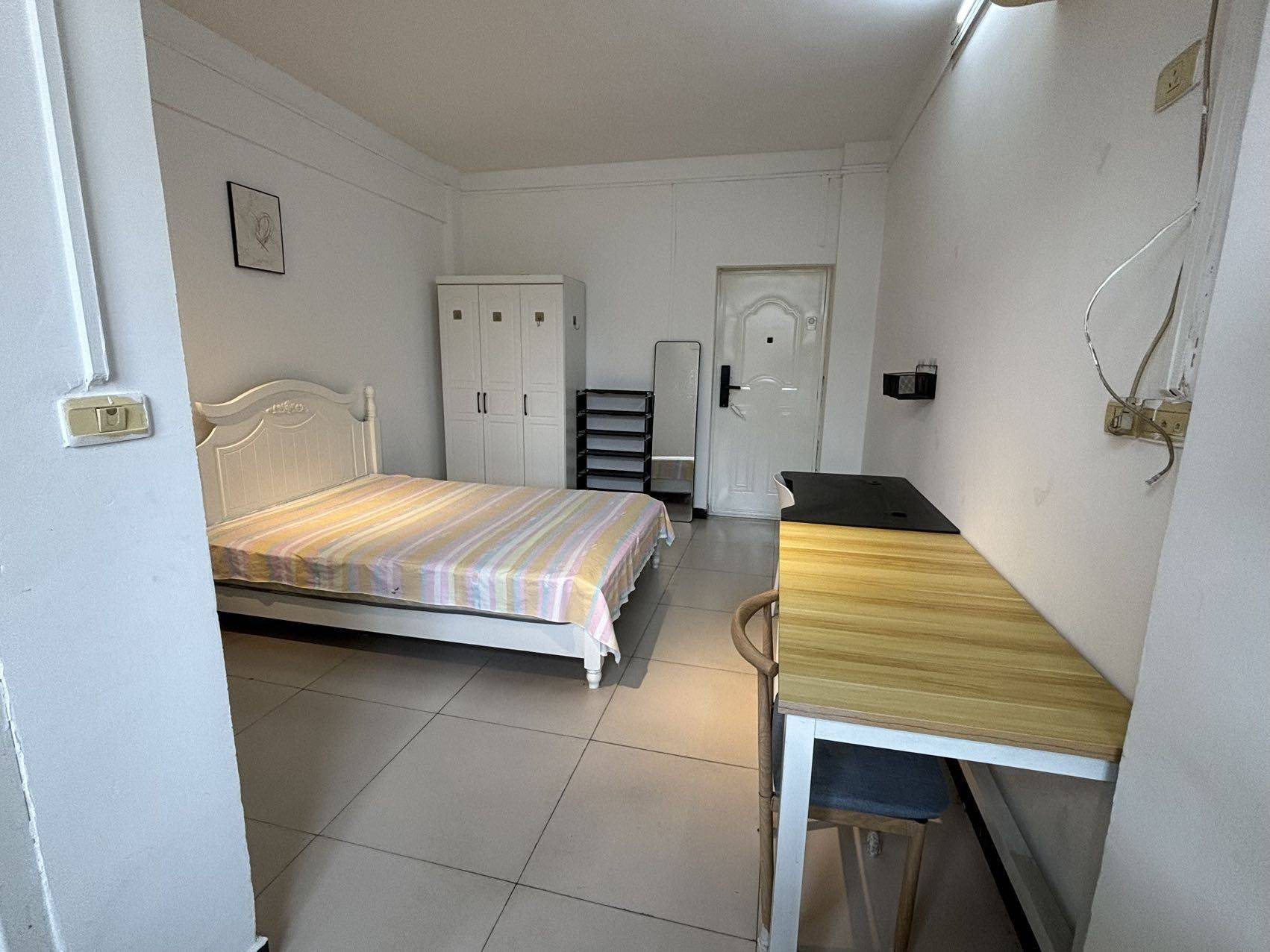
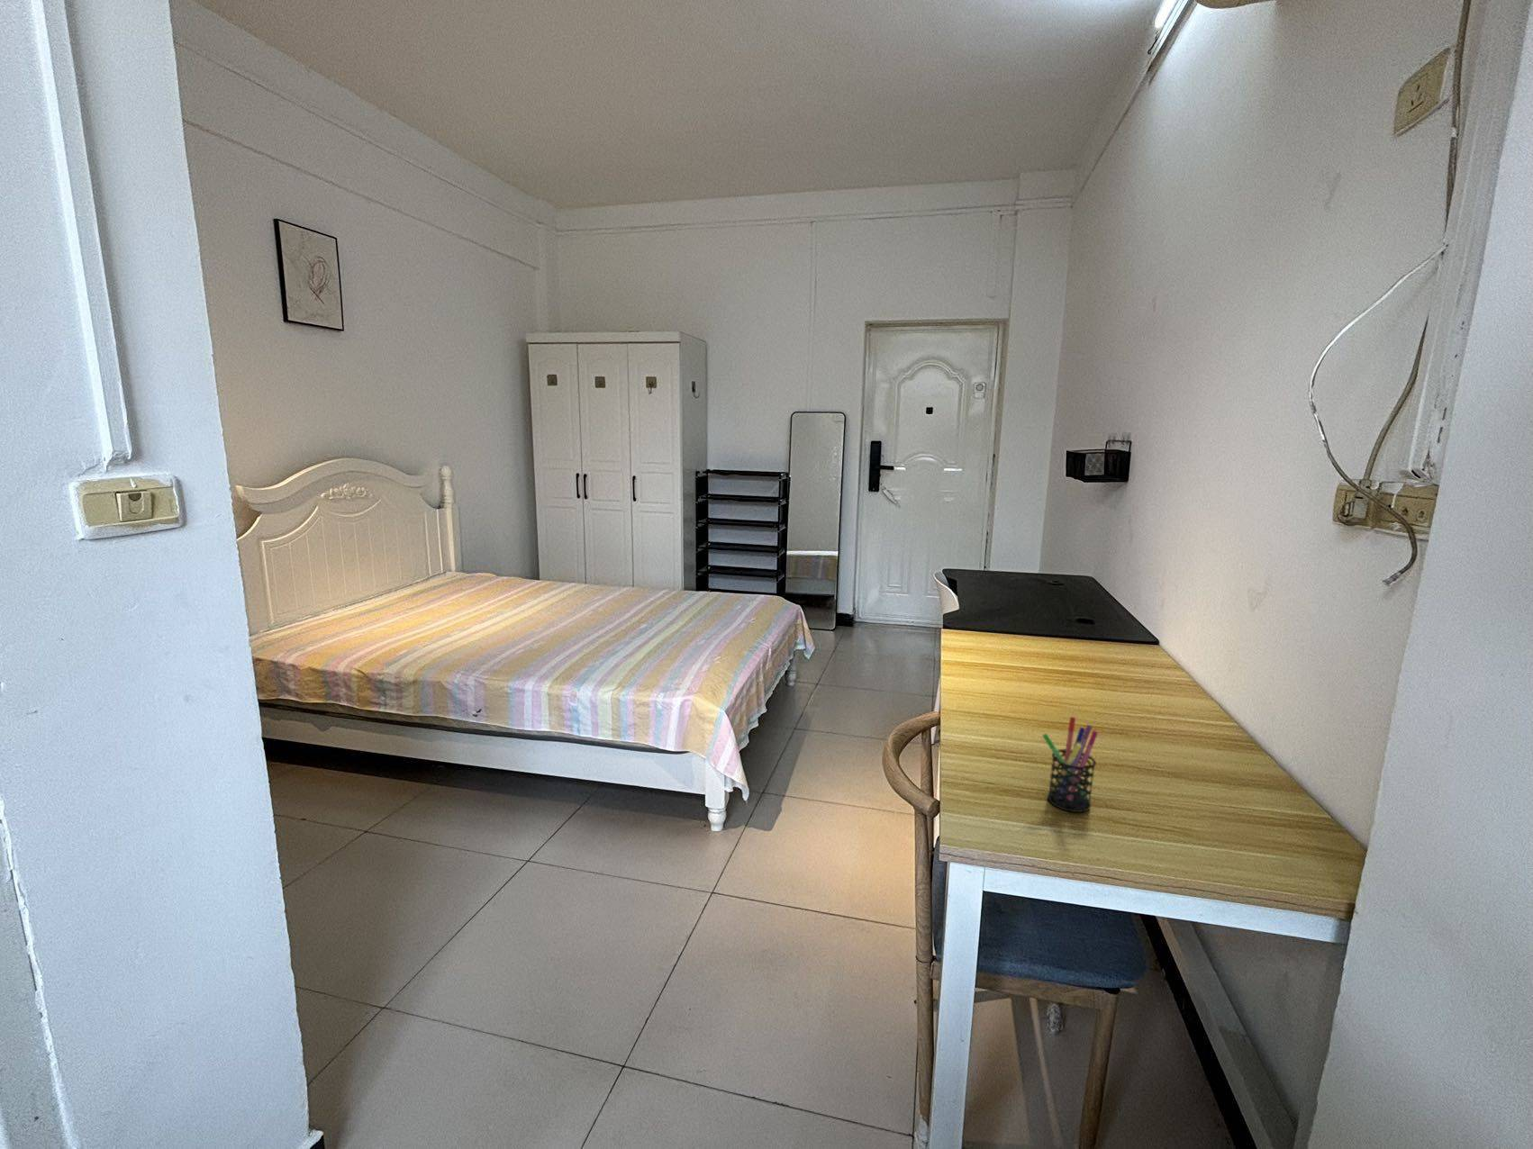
+ pen holder [1042,716,1098,813]
